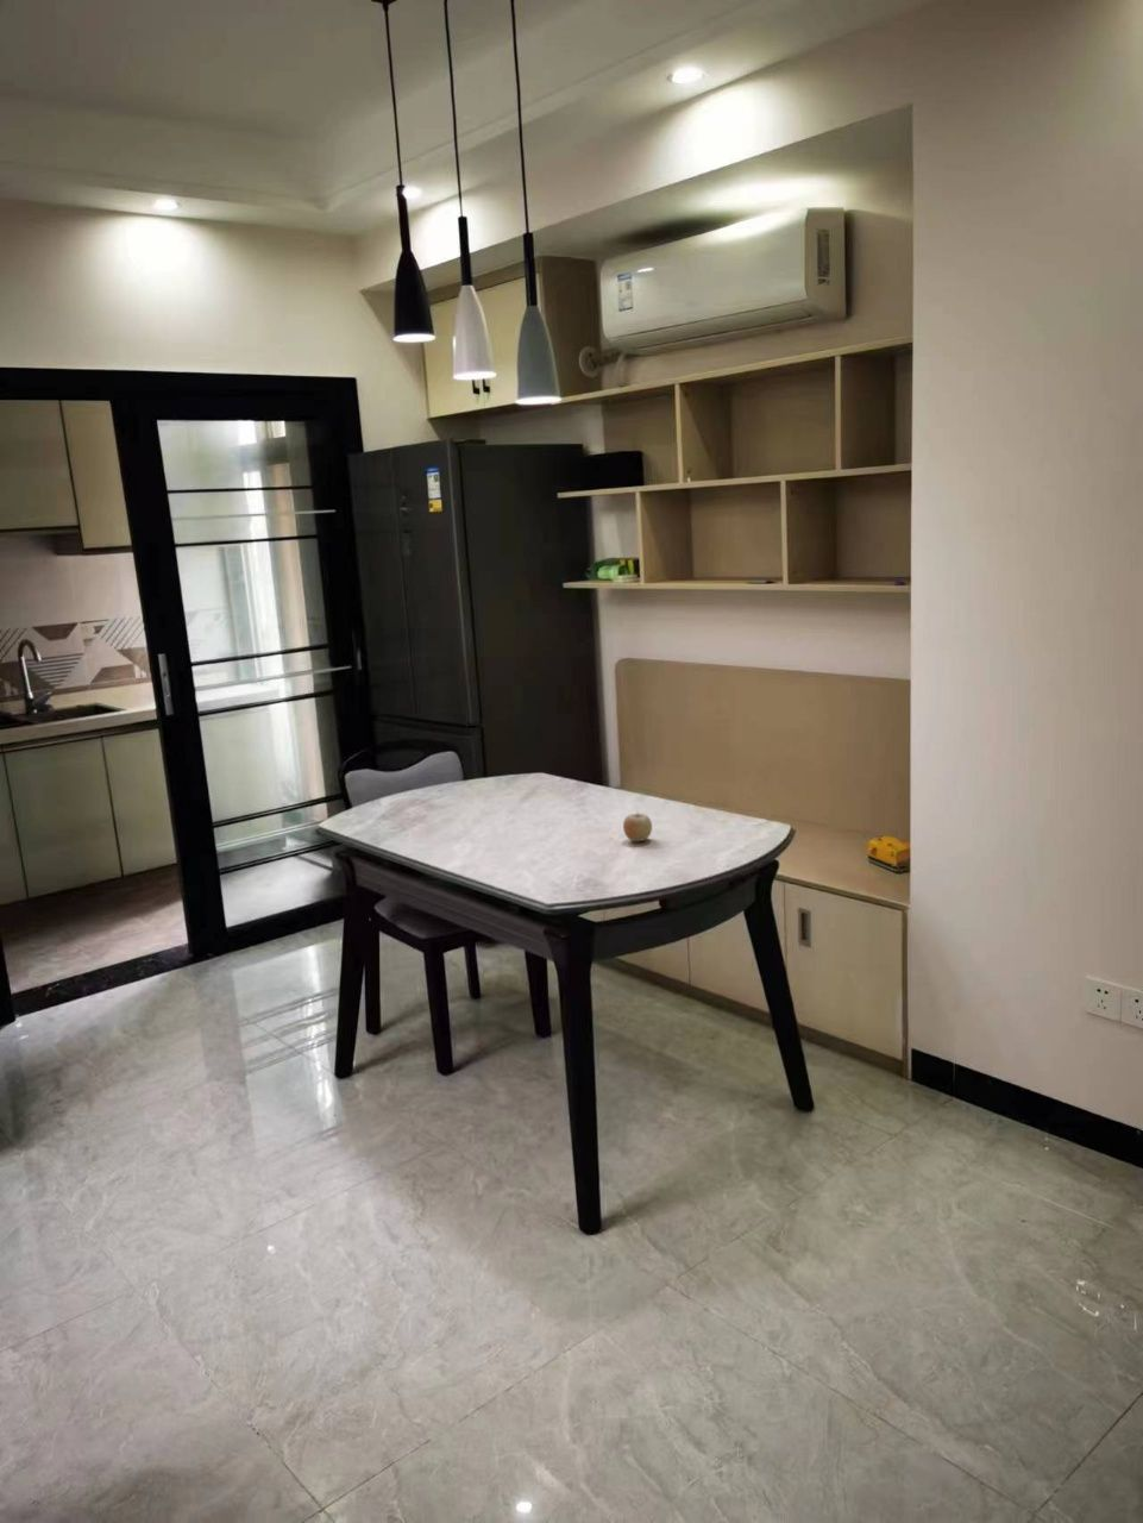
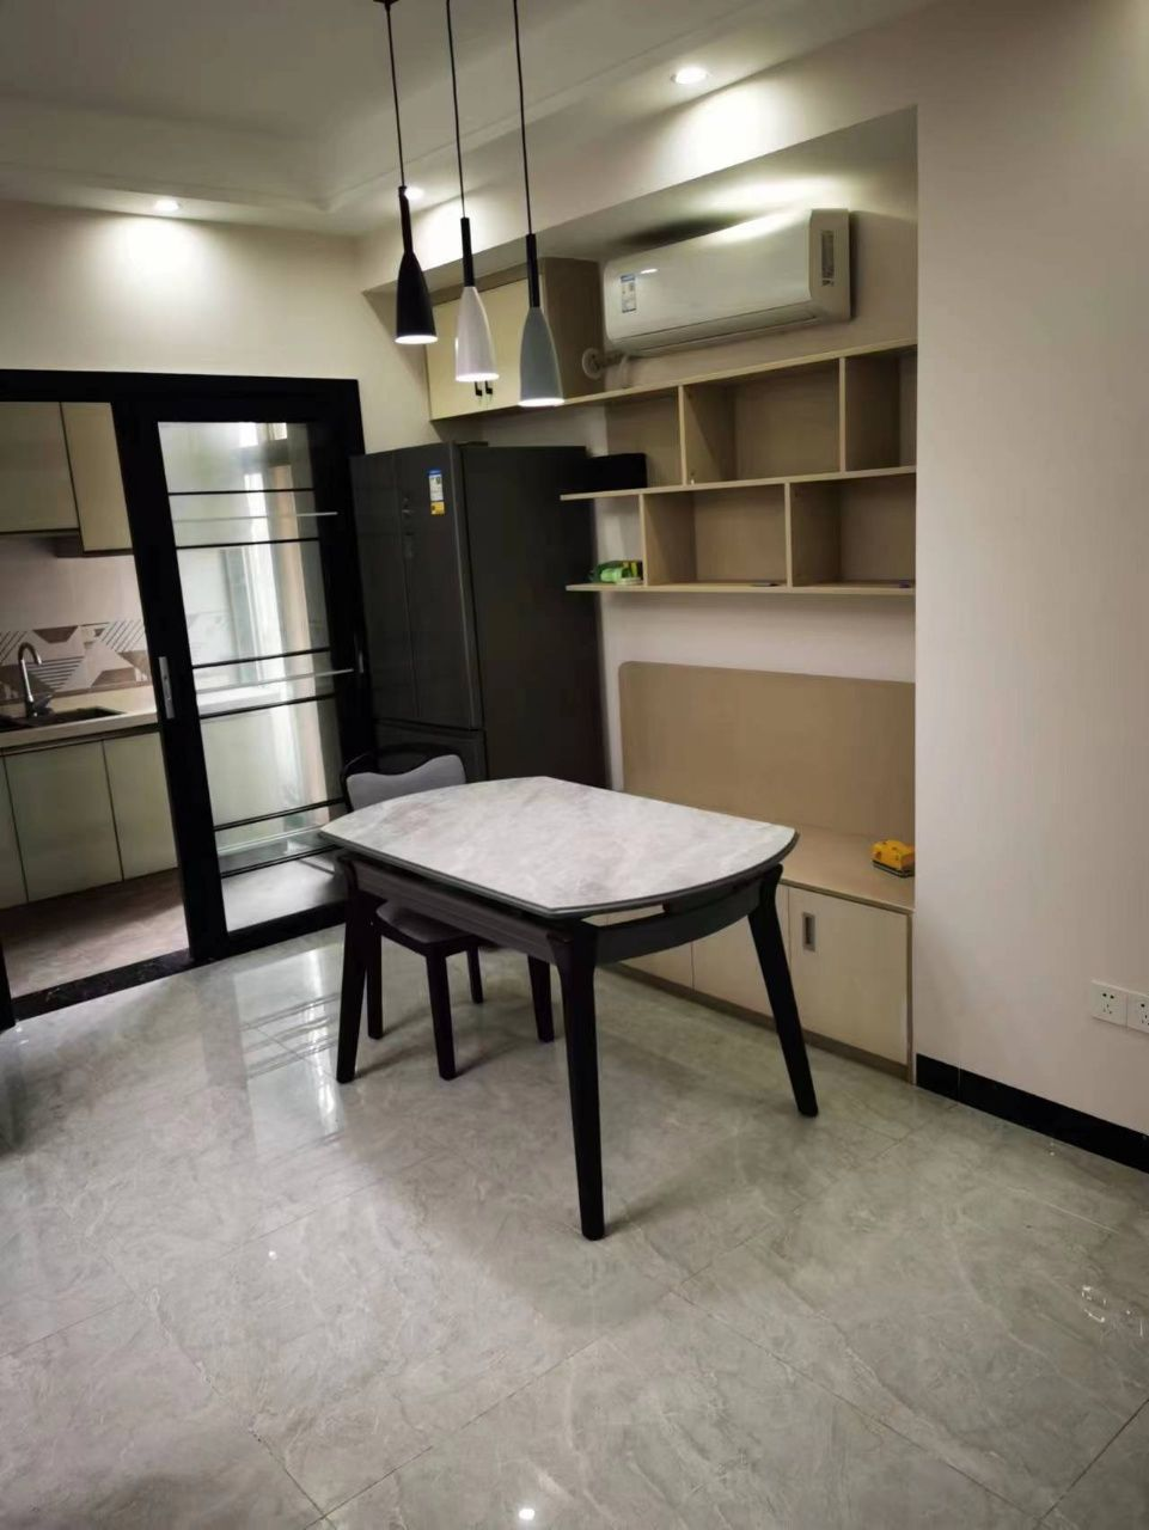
- fruit [622,813,653,842]
